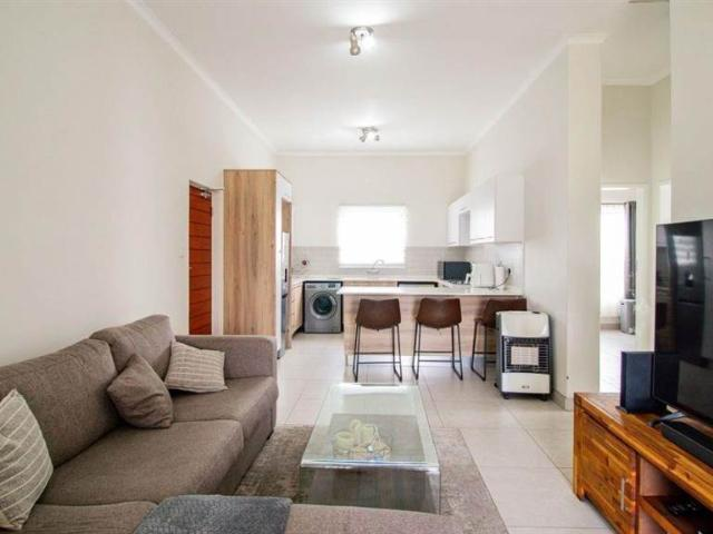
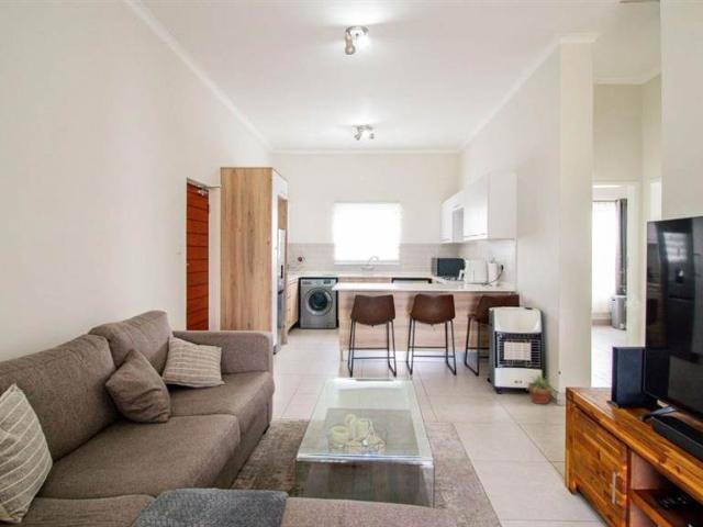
+ potted plant [526,371,557,405]
